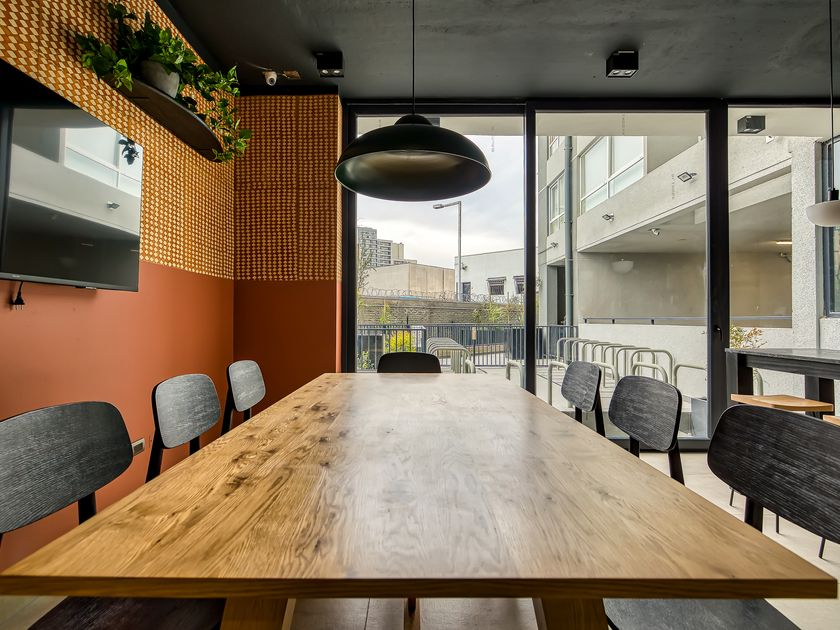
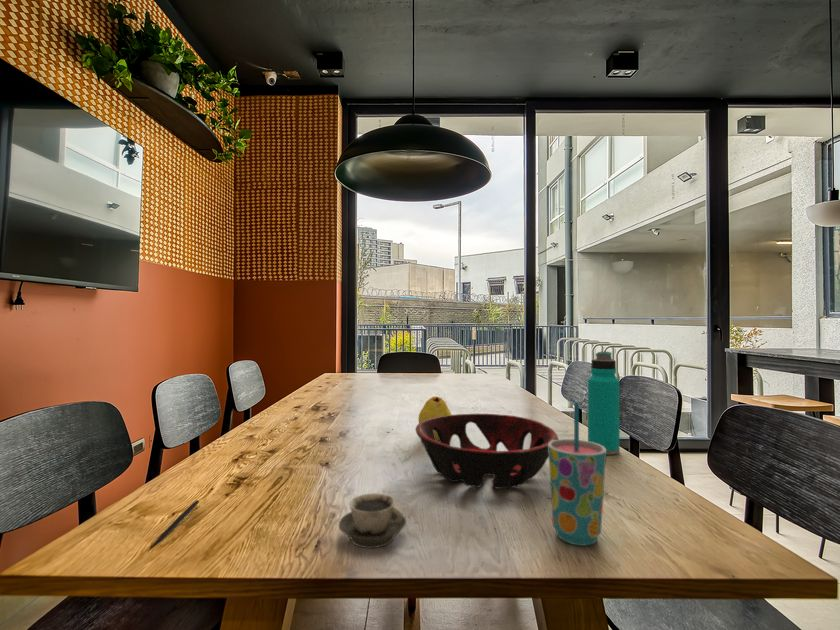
+ water bottle [587,350,621,456]
+ pen [149,499,200,549]
+ cup [338,492,407,549]
+ cup [548,401,607,547]
+ decorative bowl [414,413,560,490]
+ fruit [418,395,452,442]
